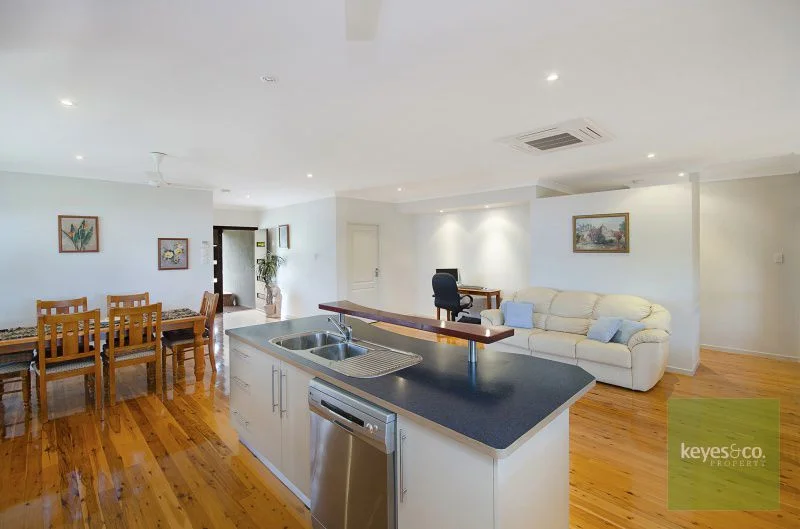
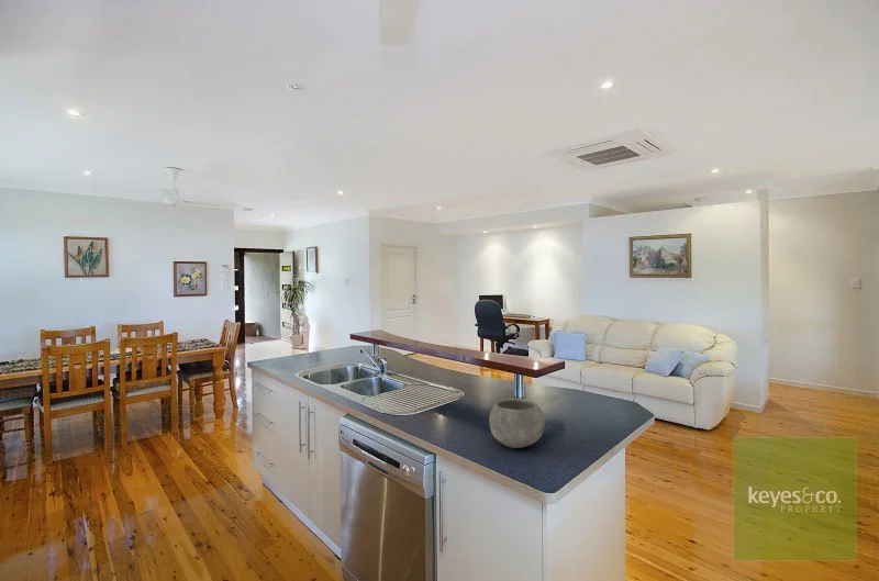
+ bowl [488,396,545,449]
